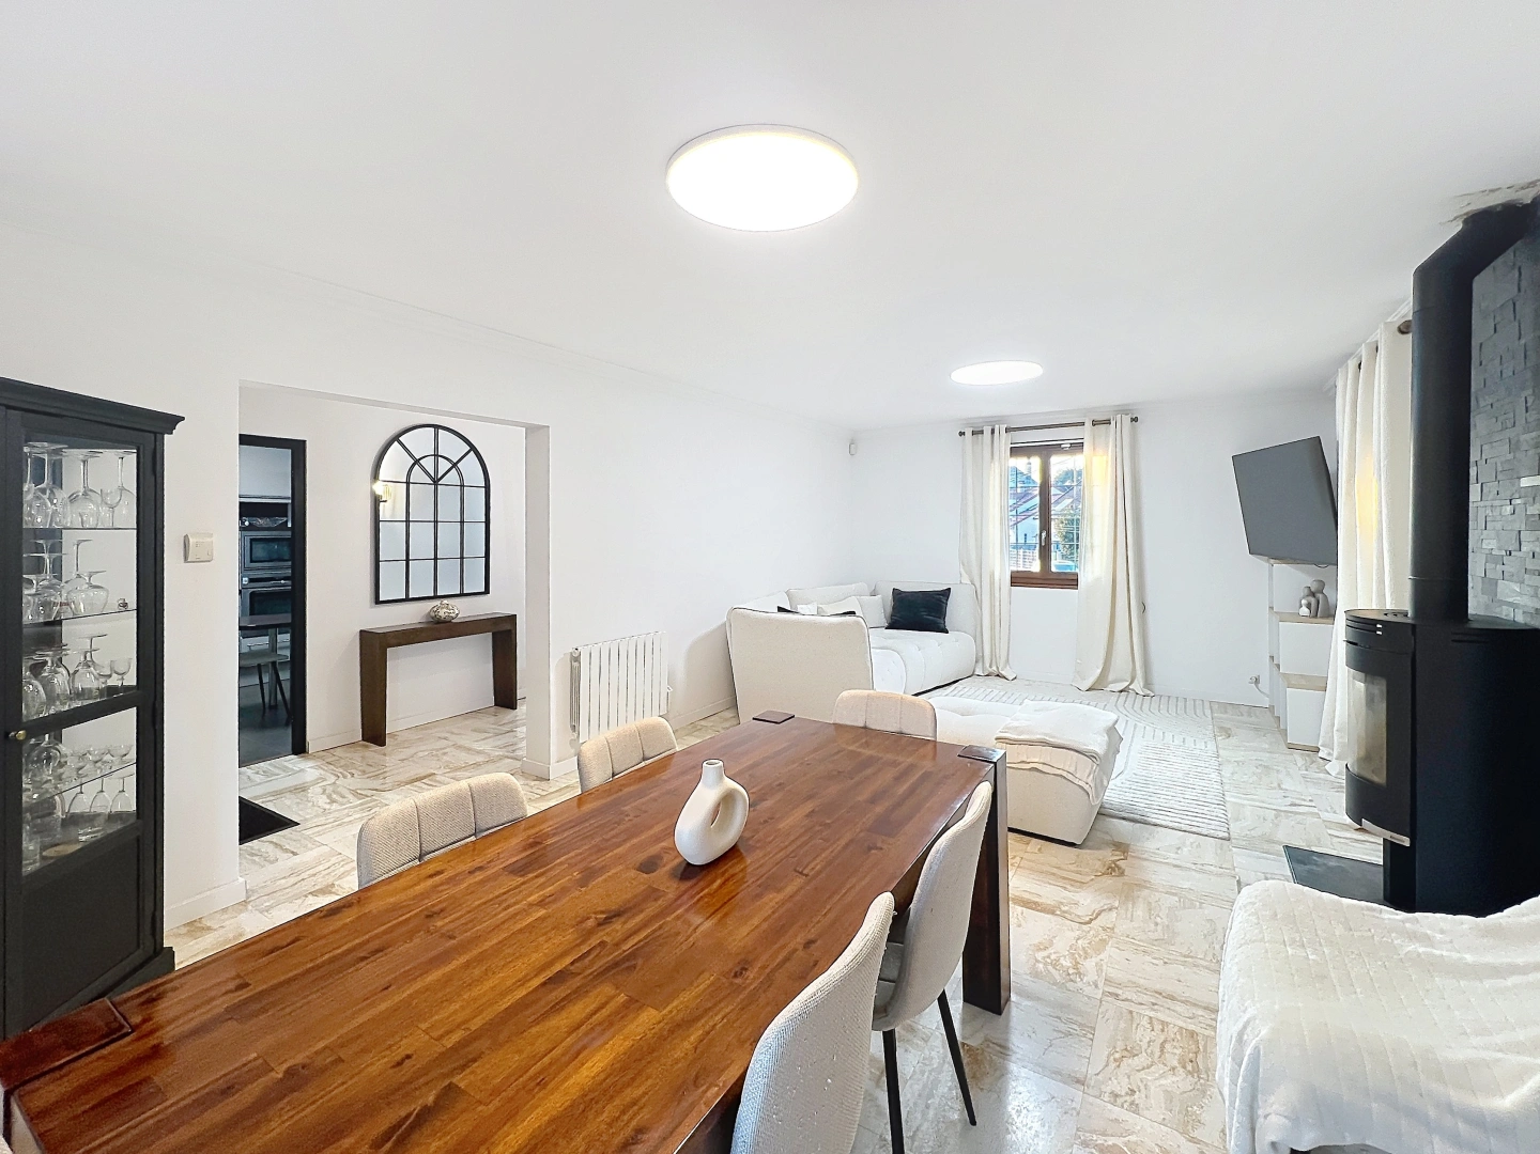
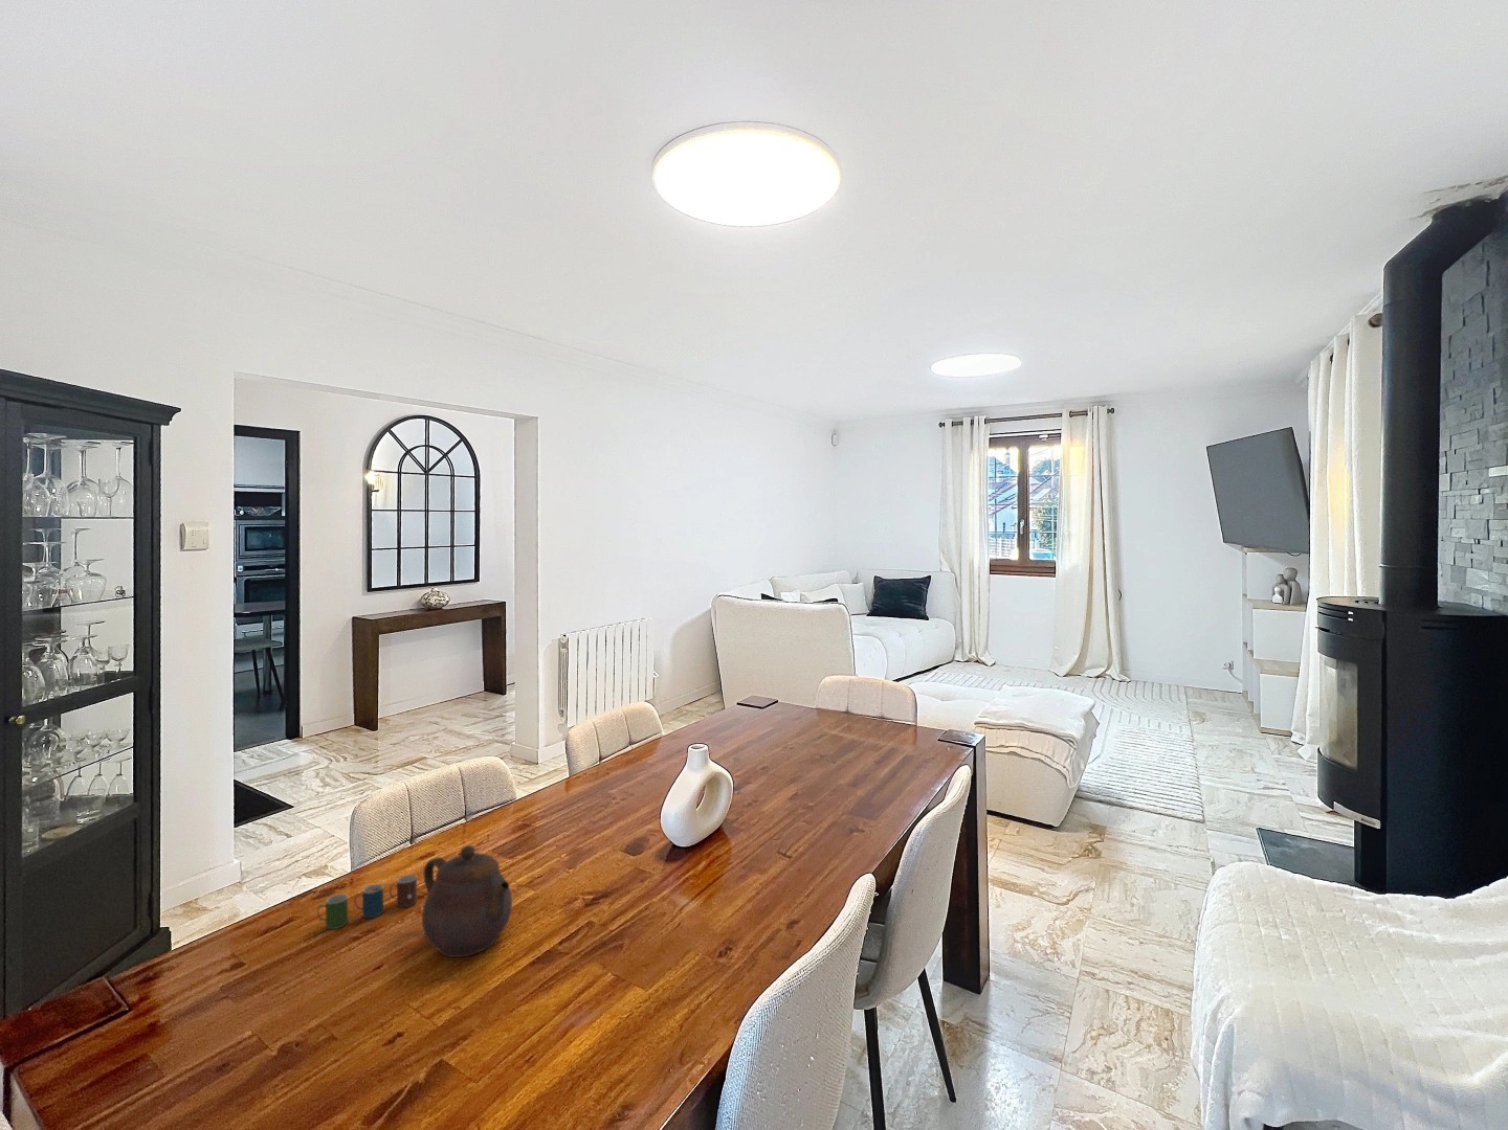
+ cup [316,874,418,931]
+ teapot [422,844,513,958]
